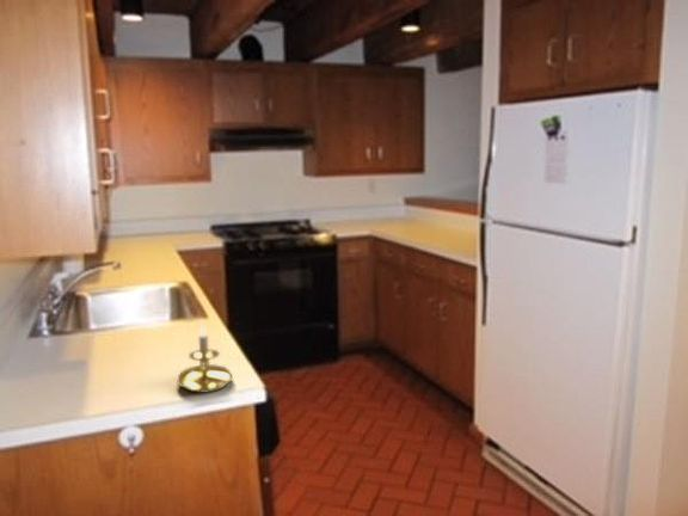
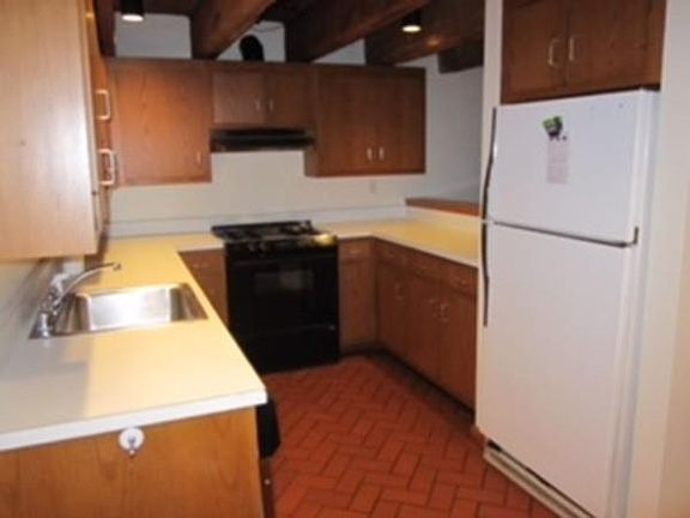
- candle holder [176,318,234,394]
